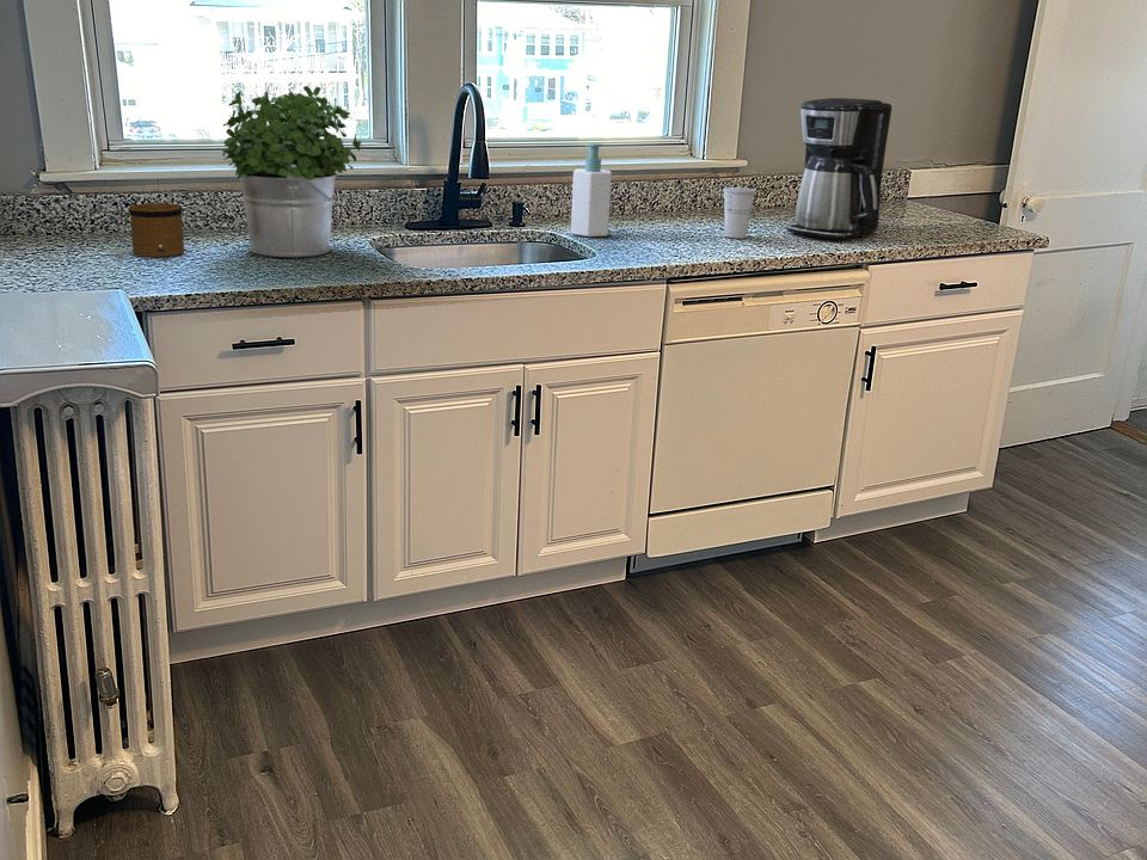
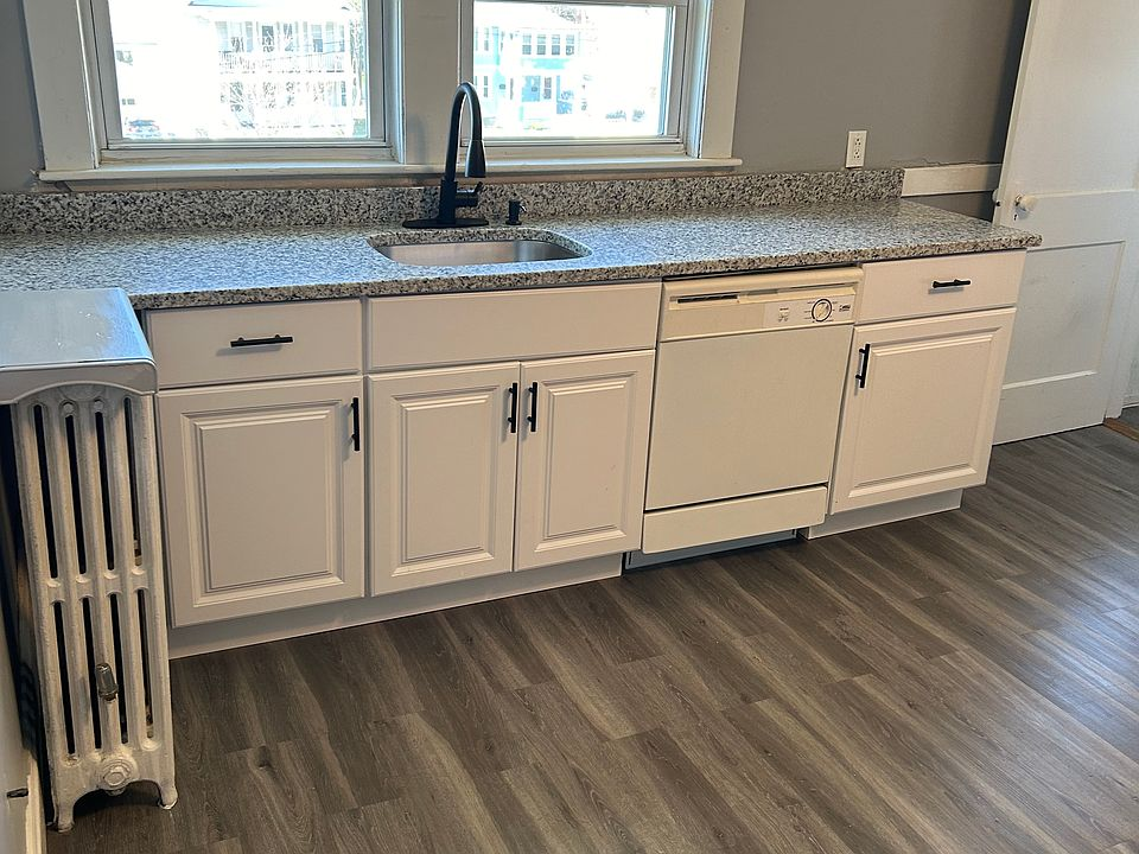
- coffee maker [784,97,893,240]
- cup [722,186,757,239]
- soap bottle [570,142,613,238]
- speaker [110,201,186,258]
- potted plant [221,85,364,258]
